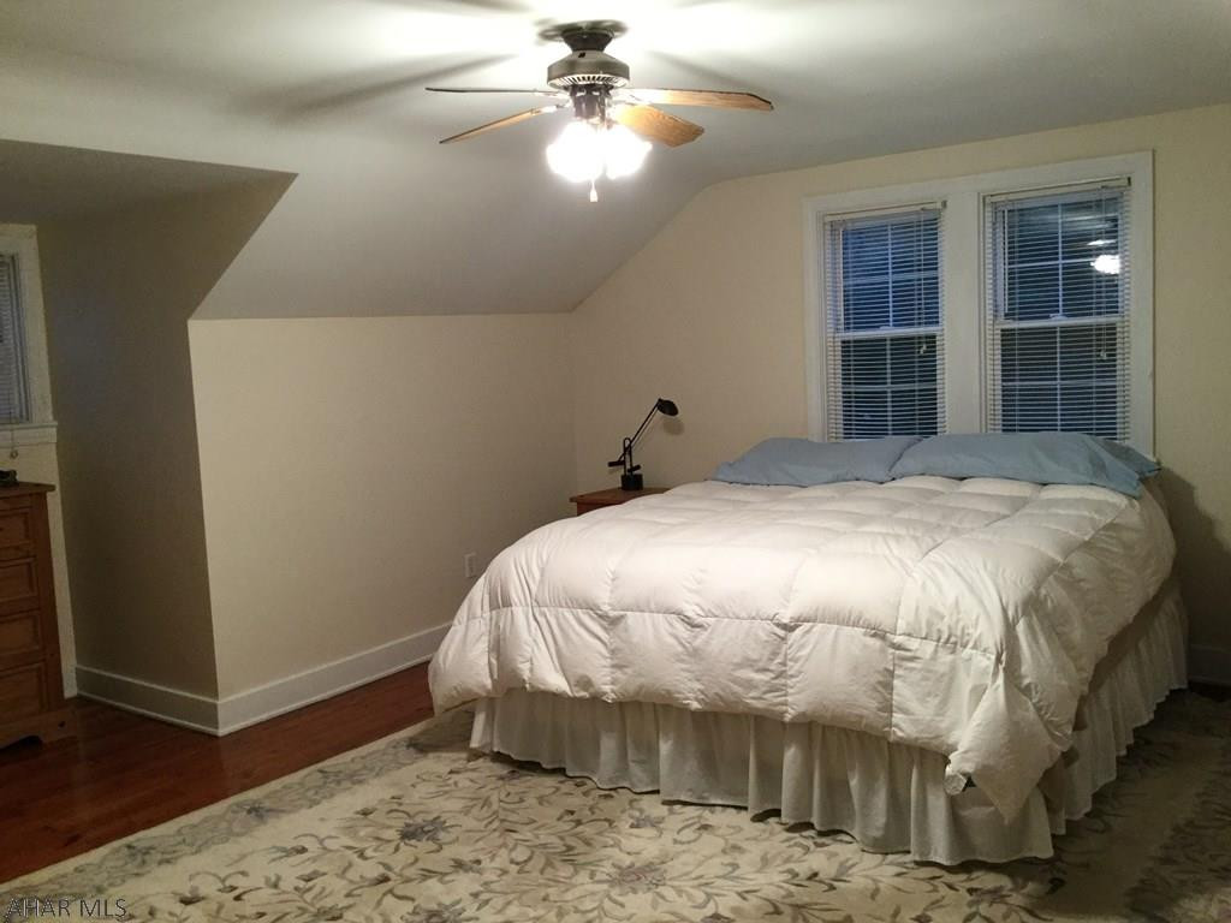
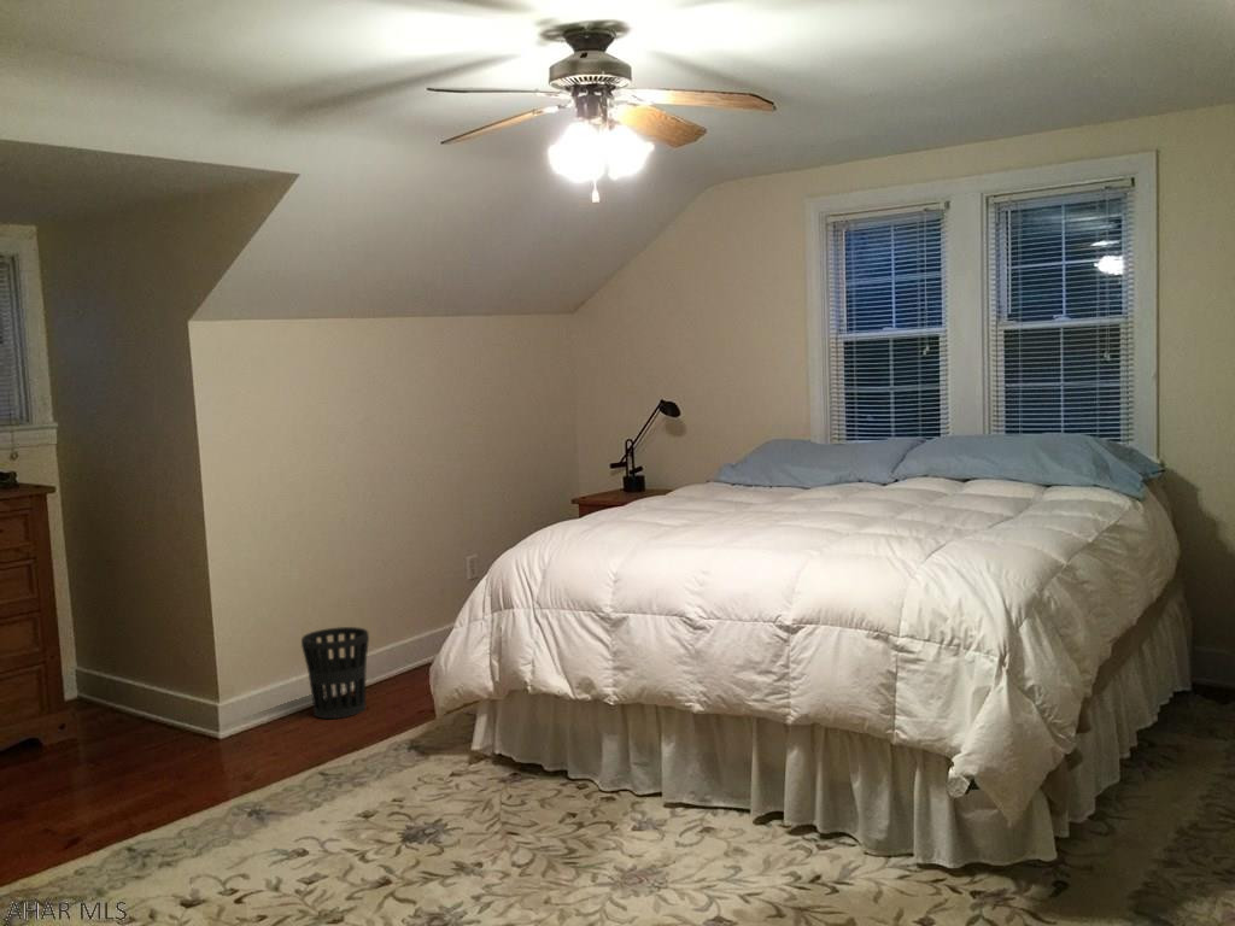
+ wastebasket [300,626,370,720]
